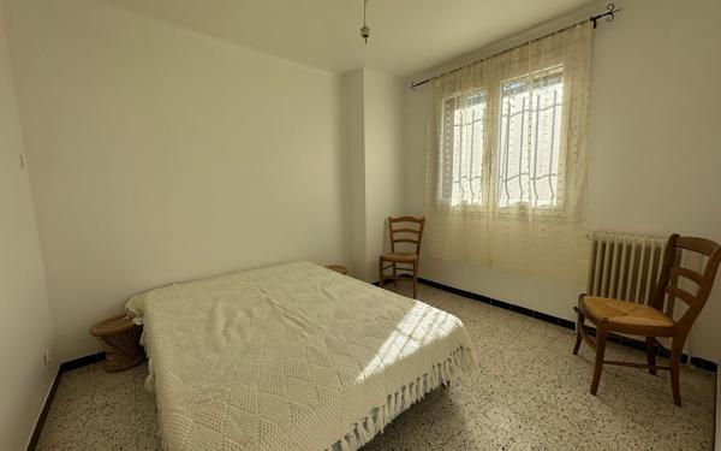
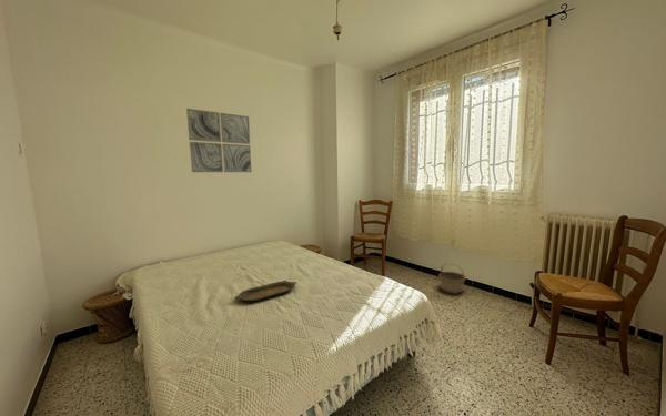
+ wall art [185,108,253,173]
+ basket [437,262,467,295]
+ serving tray [234,280,297,303]
